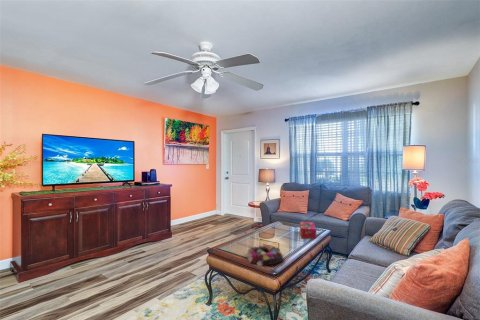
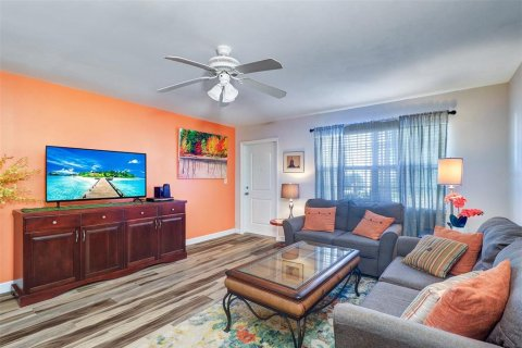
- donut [245,245,285,267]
- tissue box [299,221,317,240]
